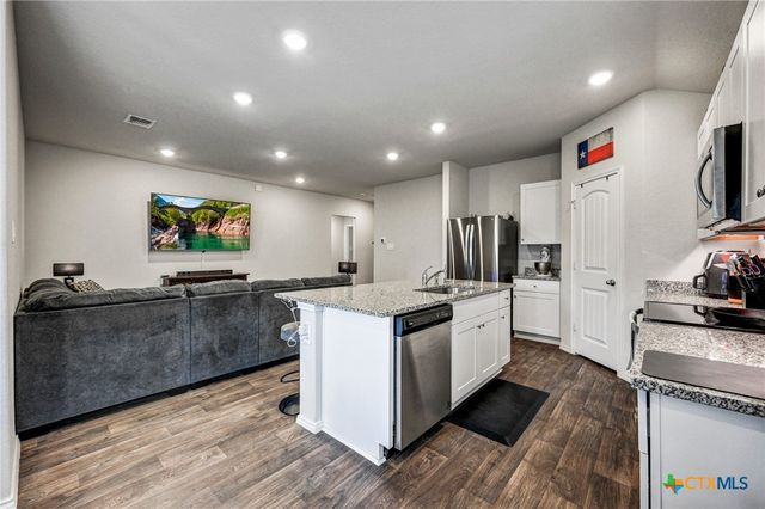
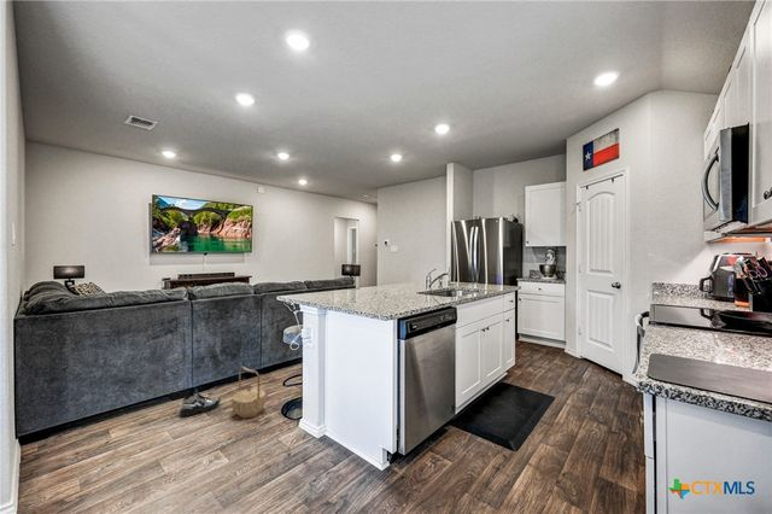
+ sneaker [179,387,222,417]
+ basket [230,366,267,419]
